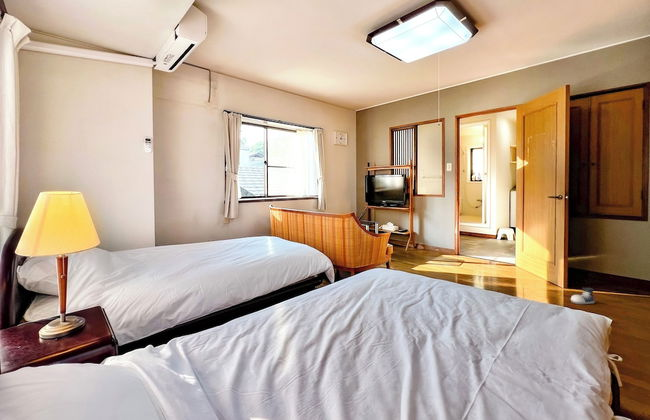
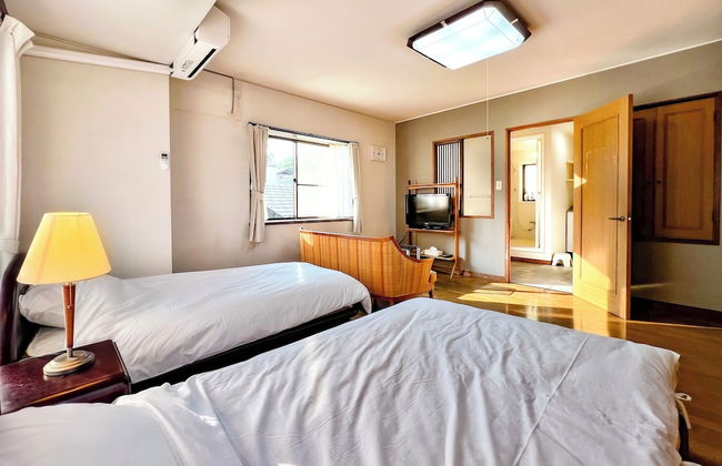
- shoe [570,286,596,305]
